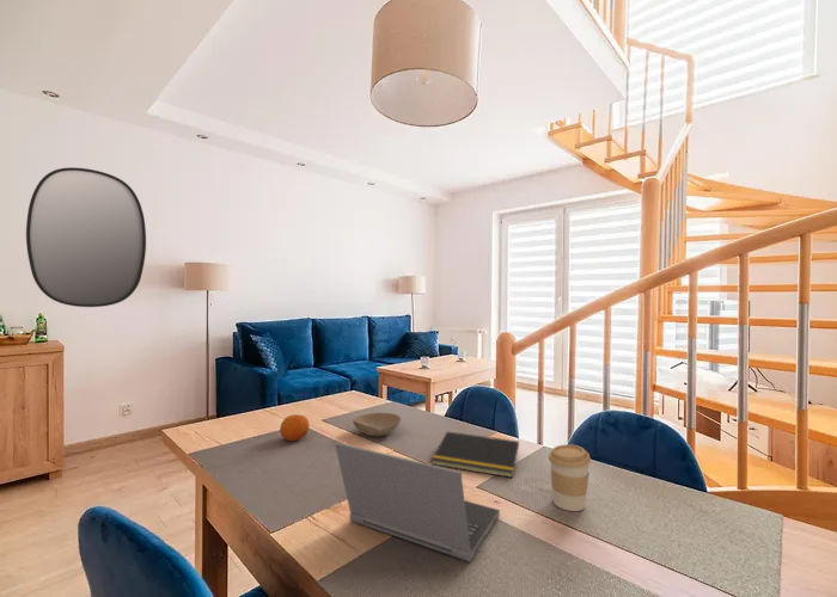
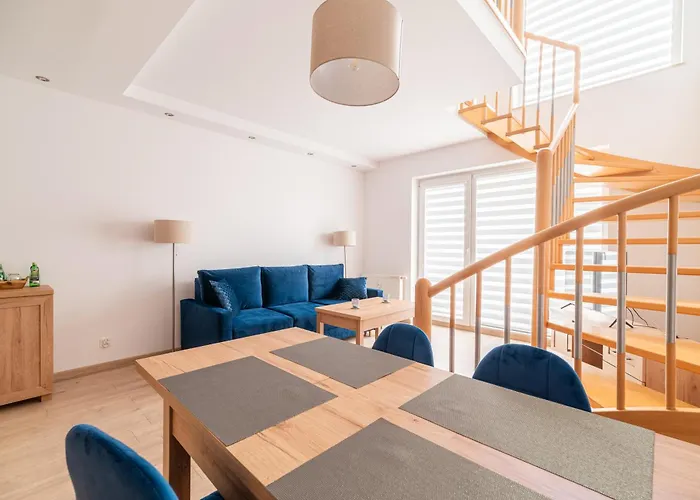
- bowl [352,412,402,437]
- fruit [279,413,311,442]
- notepad [430,431,520,479]
- laptop computer [334,441,501,564]
- coffee cup [548,443,592,512]
- home mirror [25,166,147,308]
